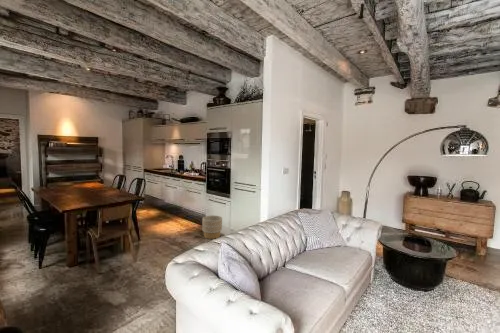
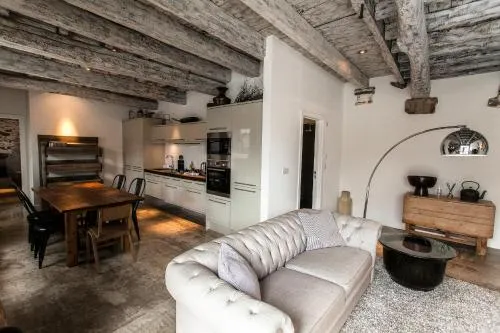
- planter [201,215,223,240]
